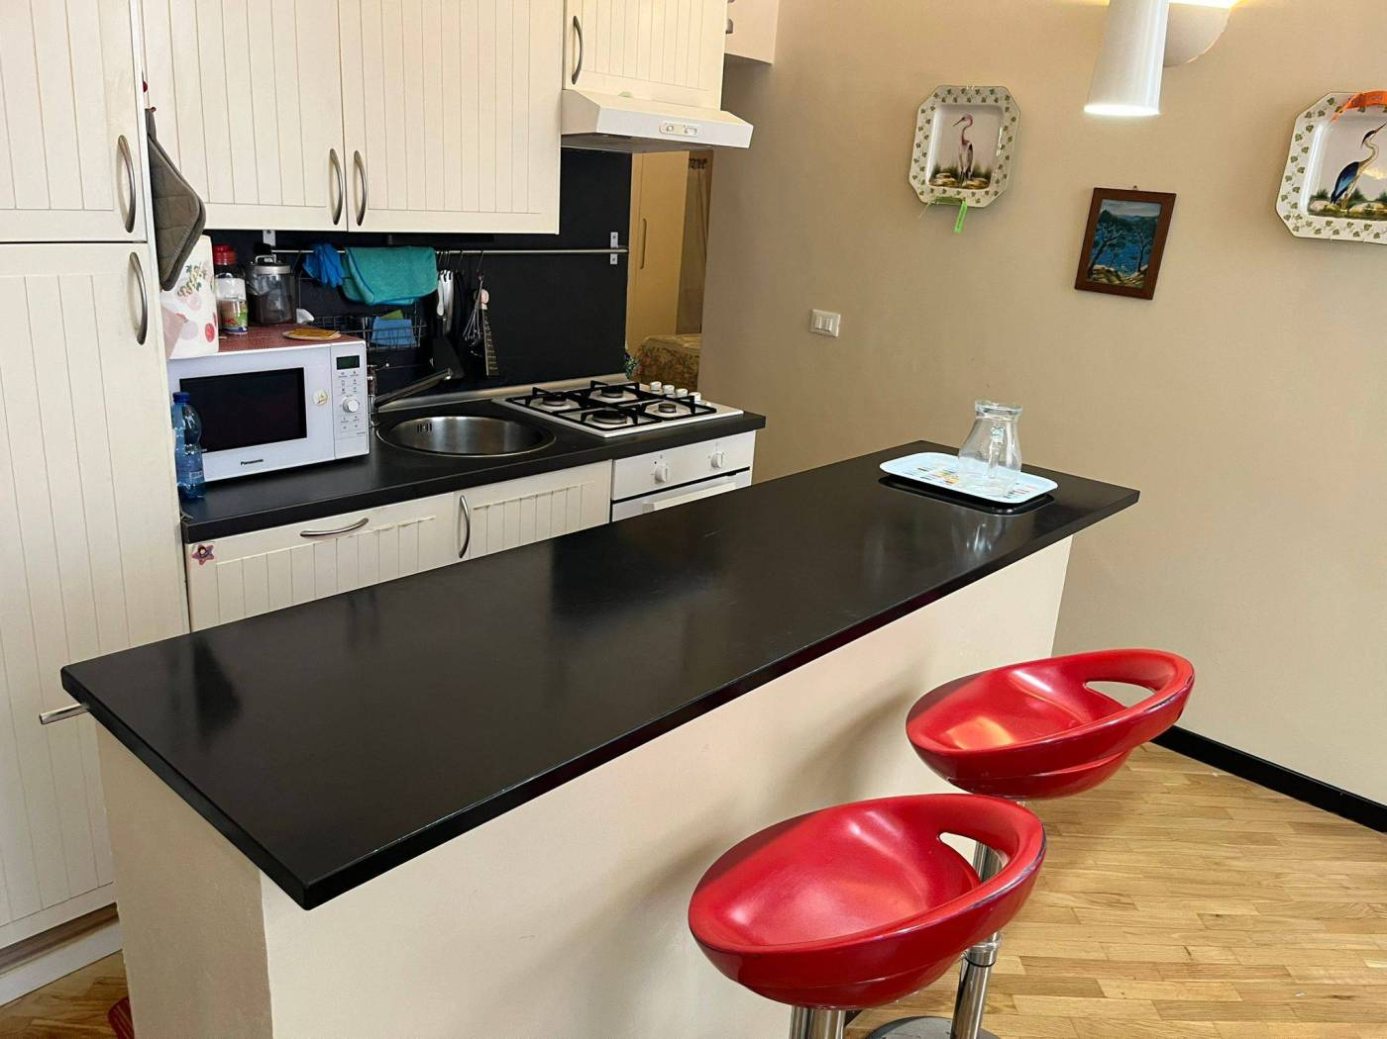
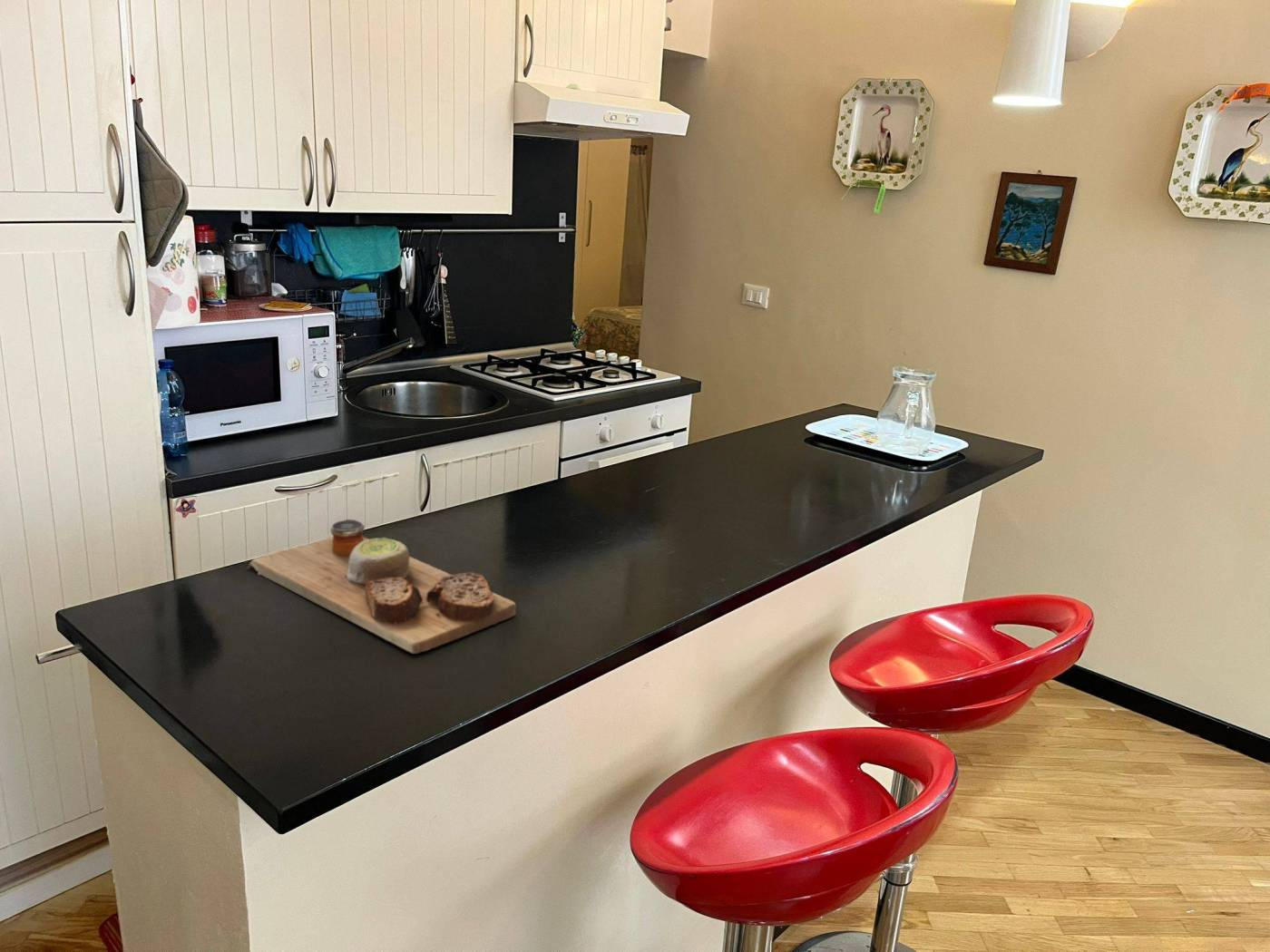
+ cutting board [247,519,517,655]
